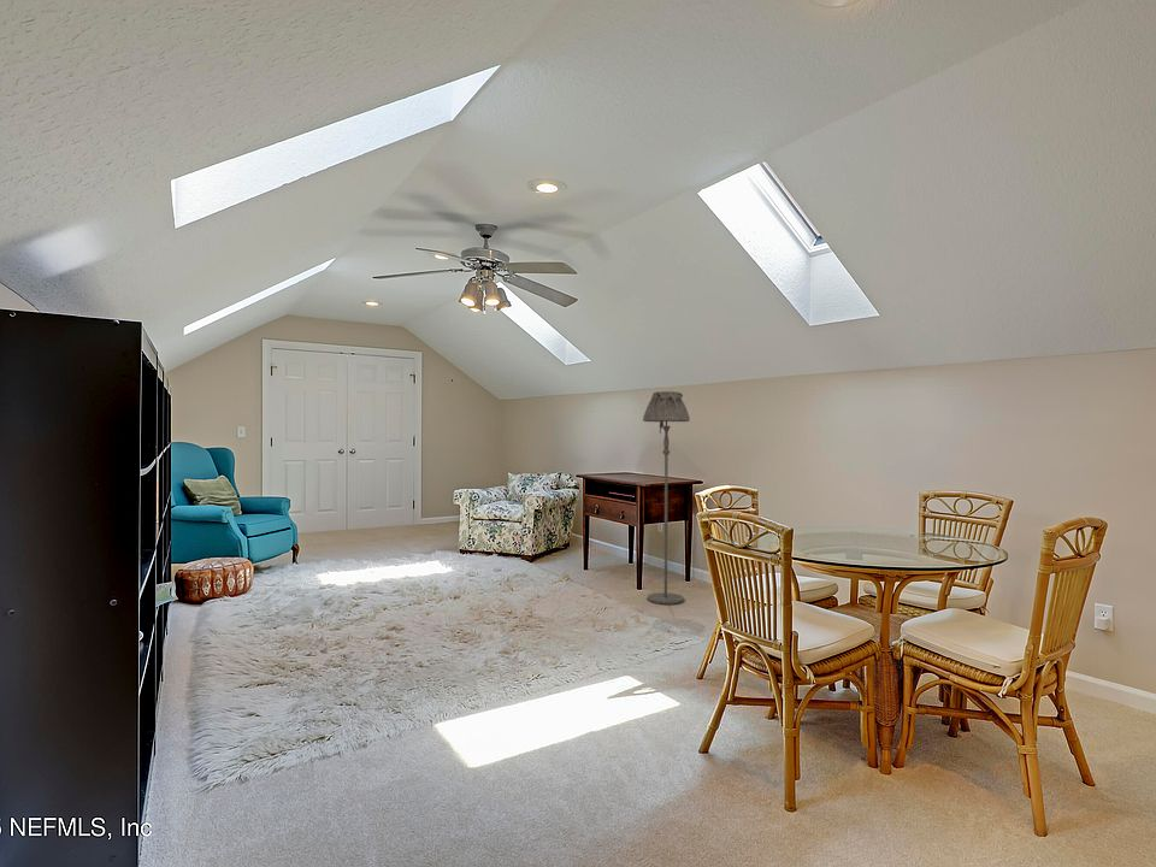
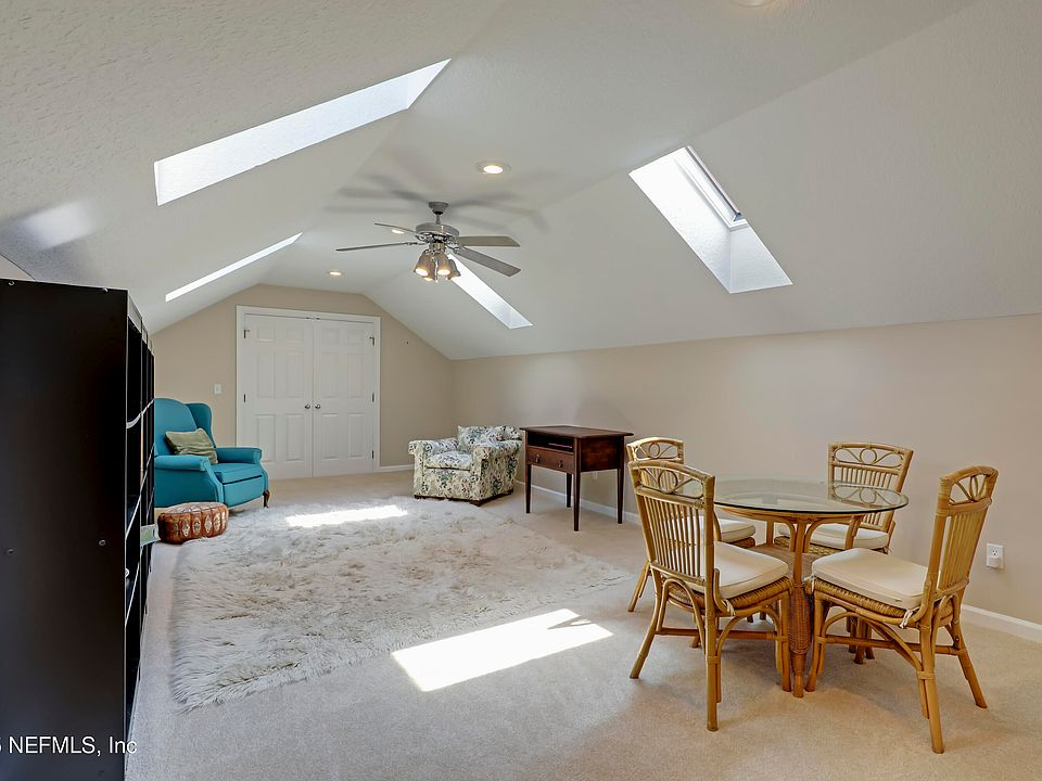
- floor lamp [642,390,691,606]
